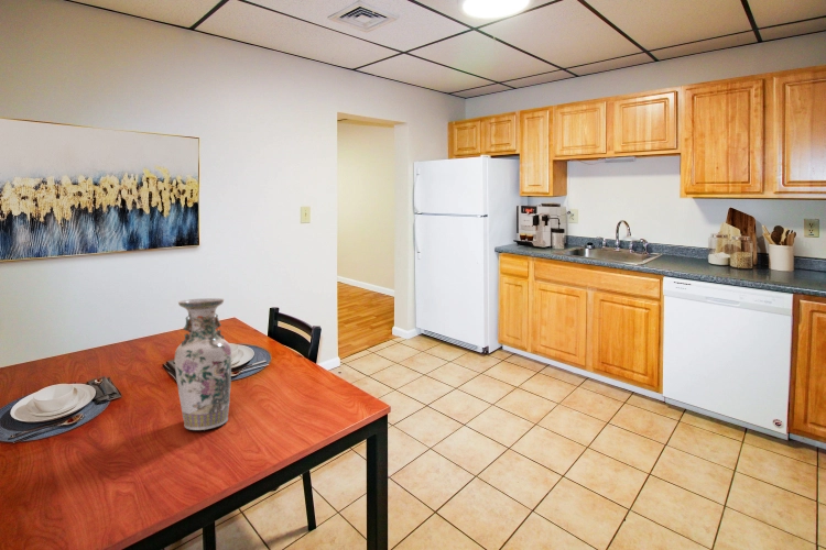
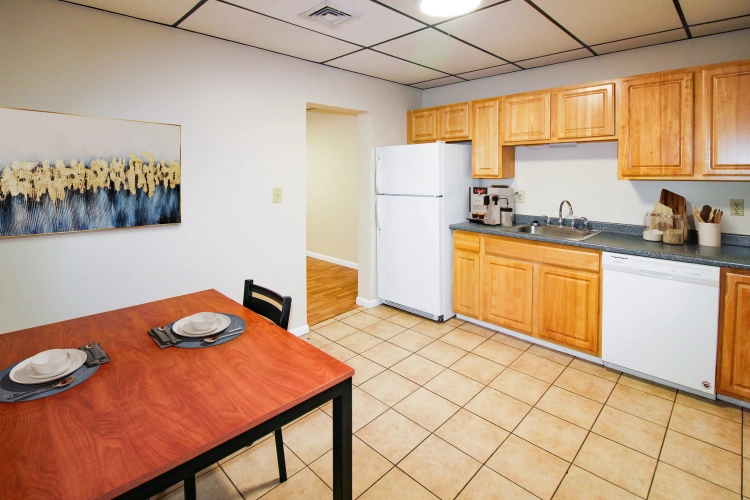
- vase [174,297,232,431]
